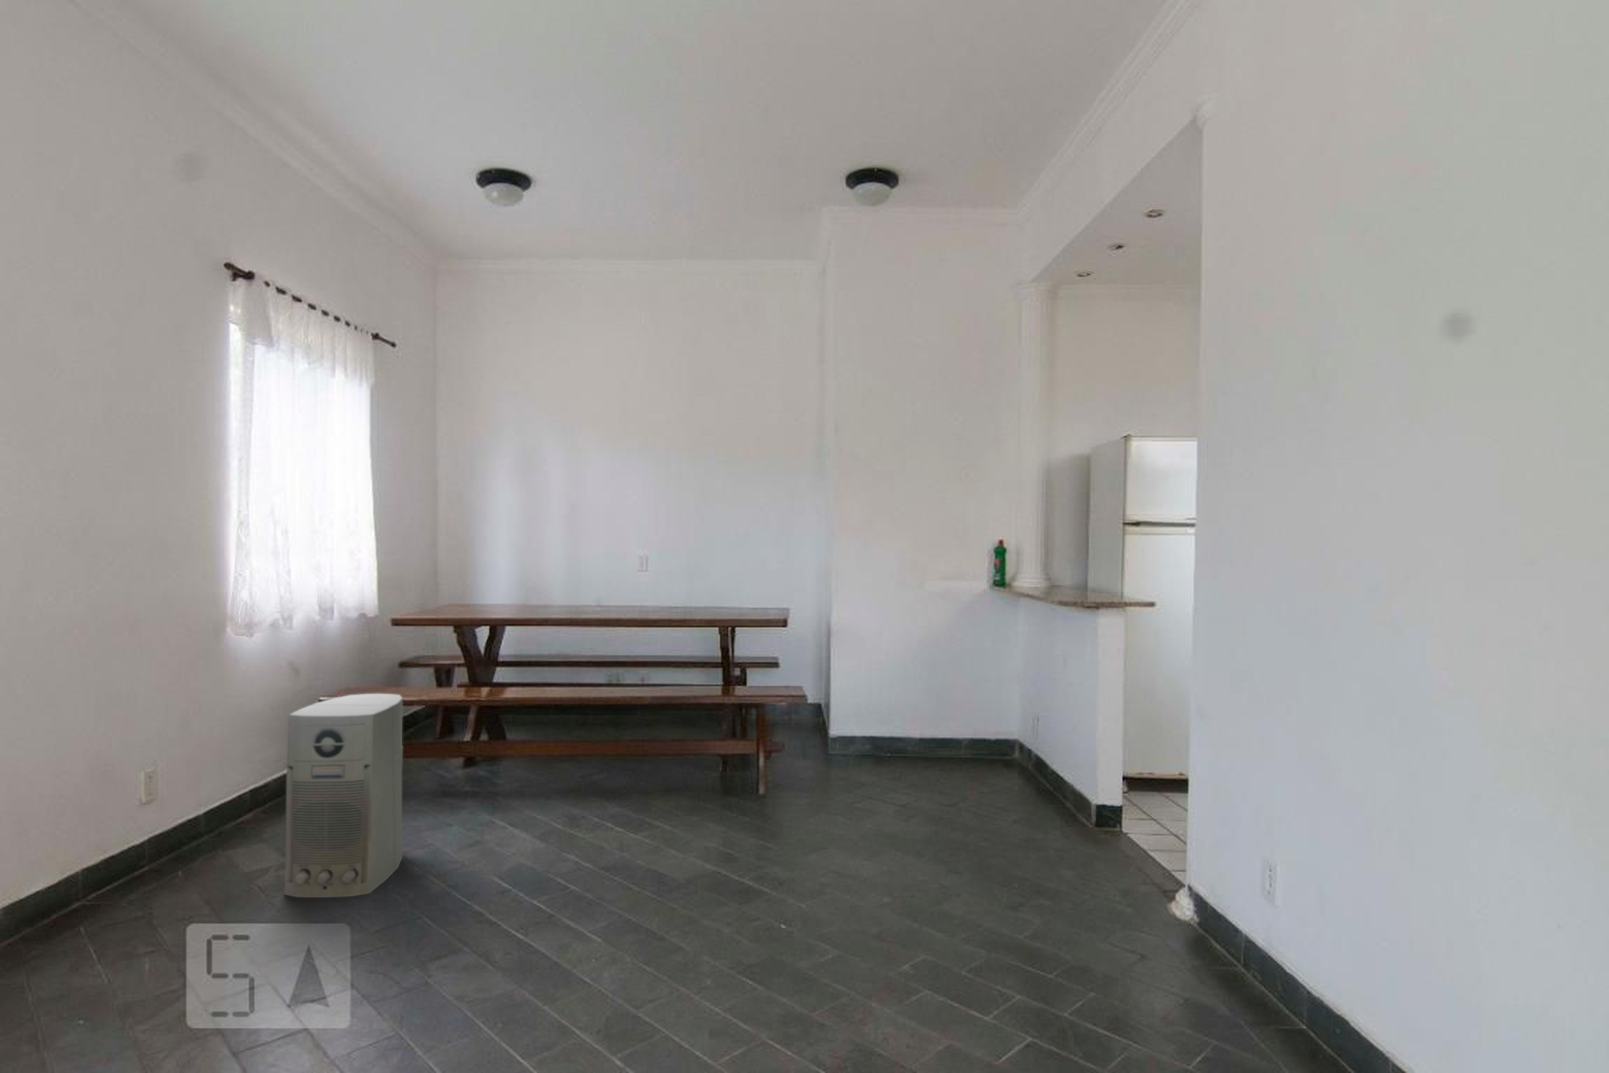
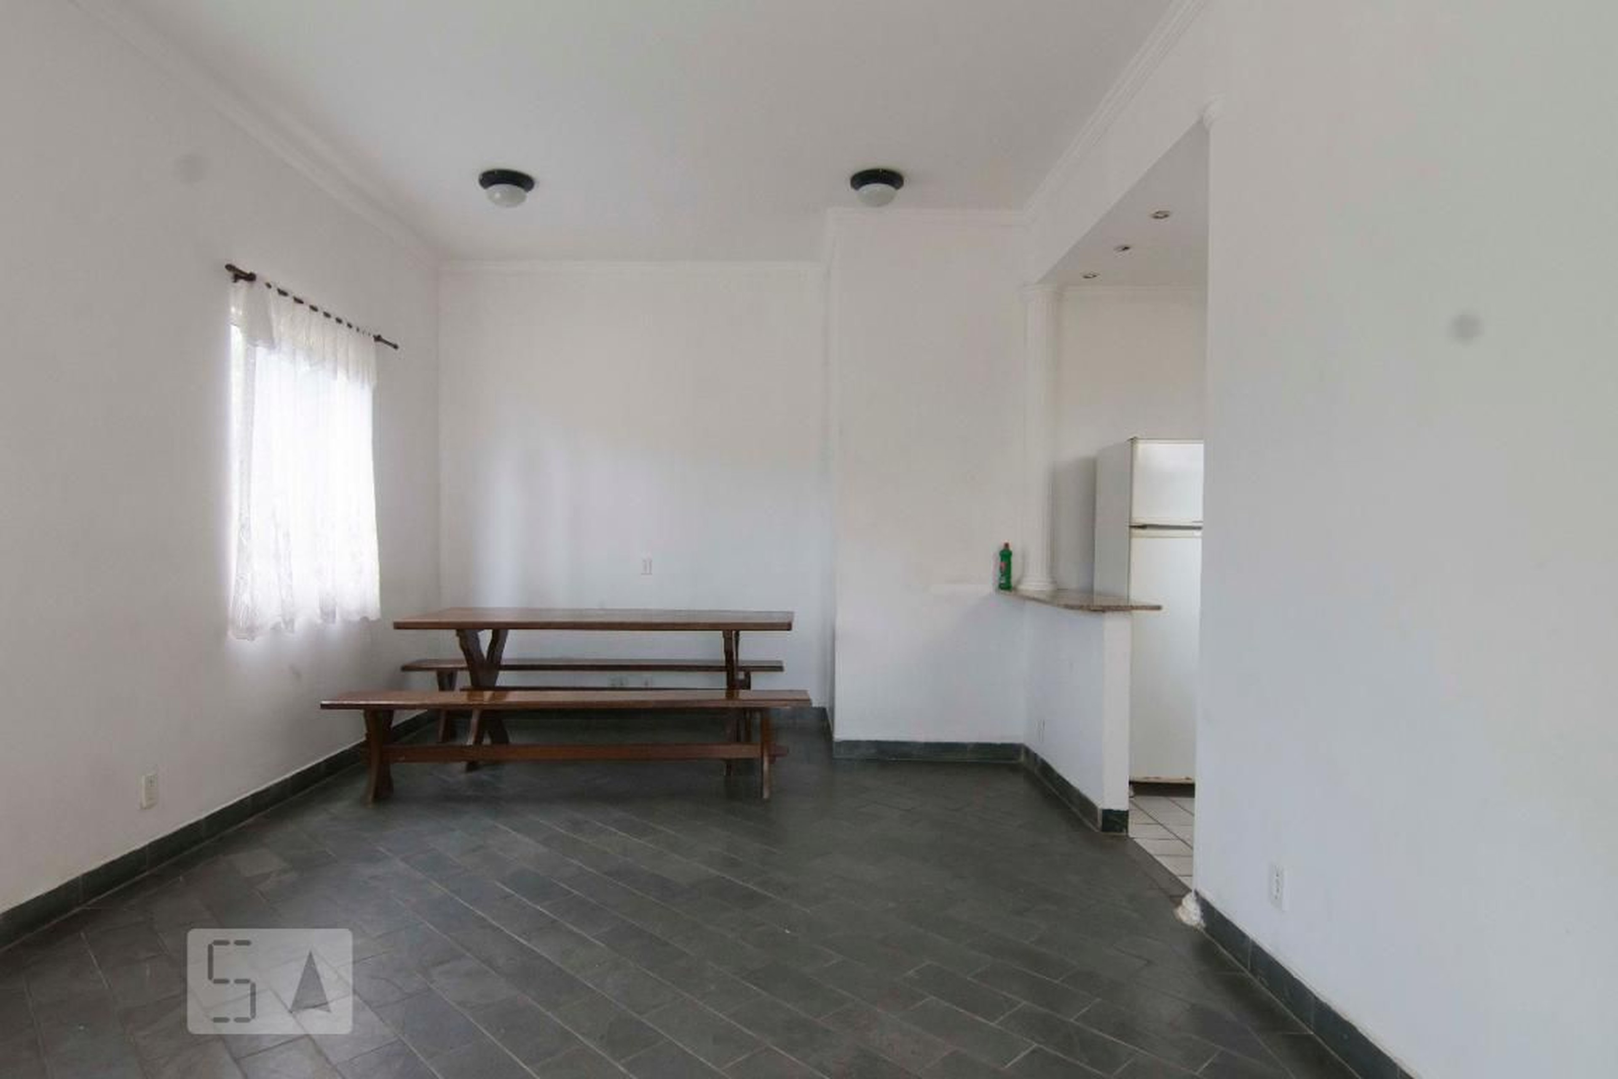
- air purifier [284,693,403,898]
